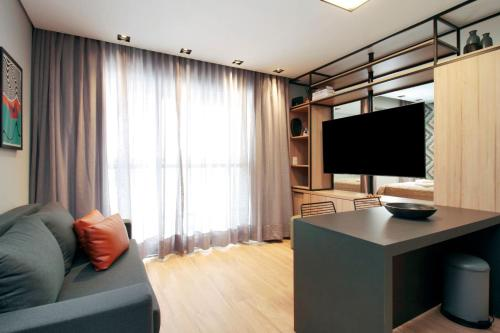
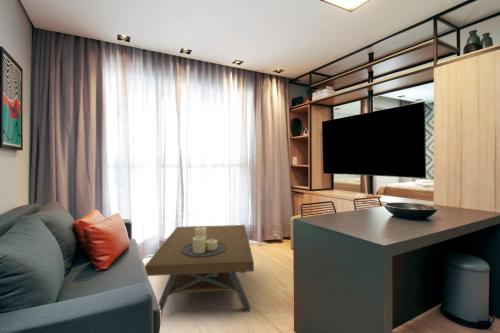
+ coffee table [144,224,255,316]
